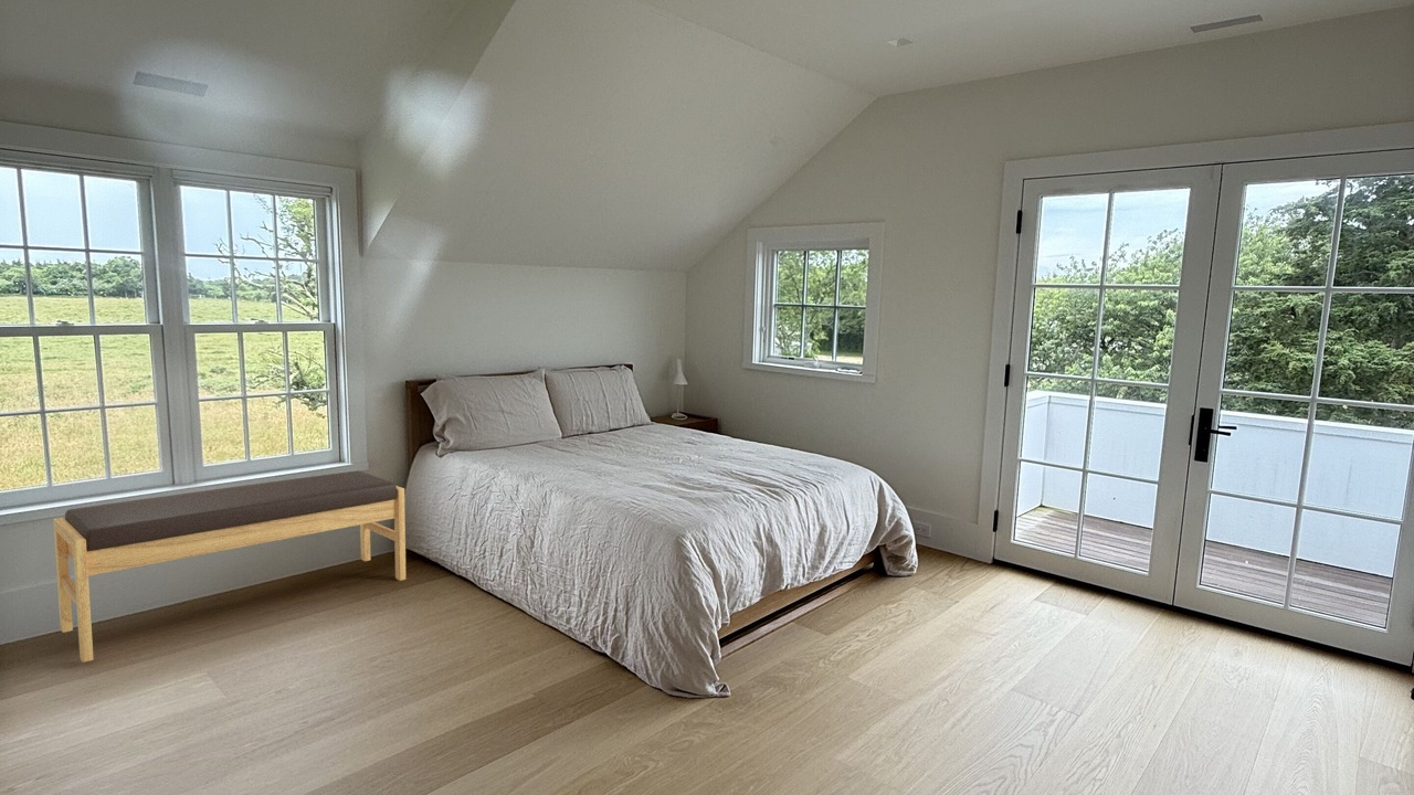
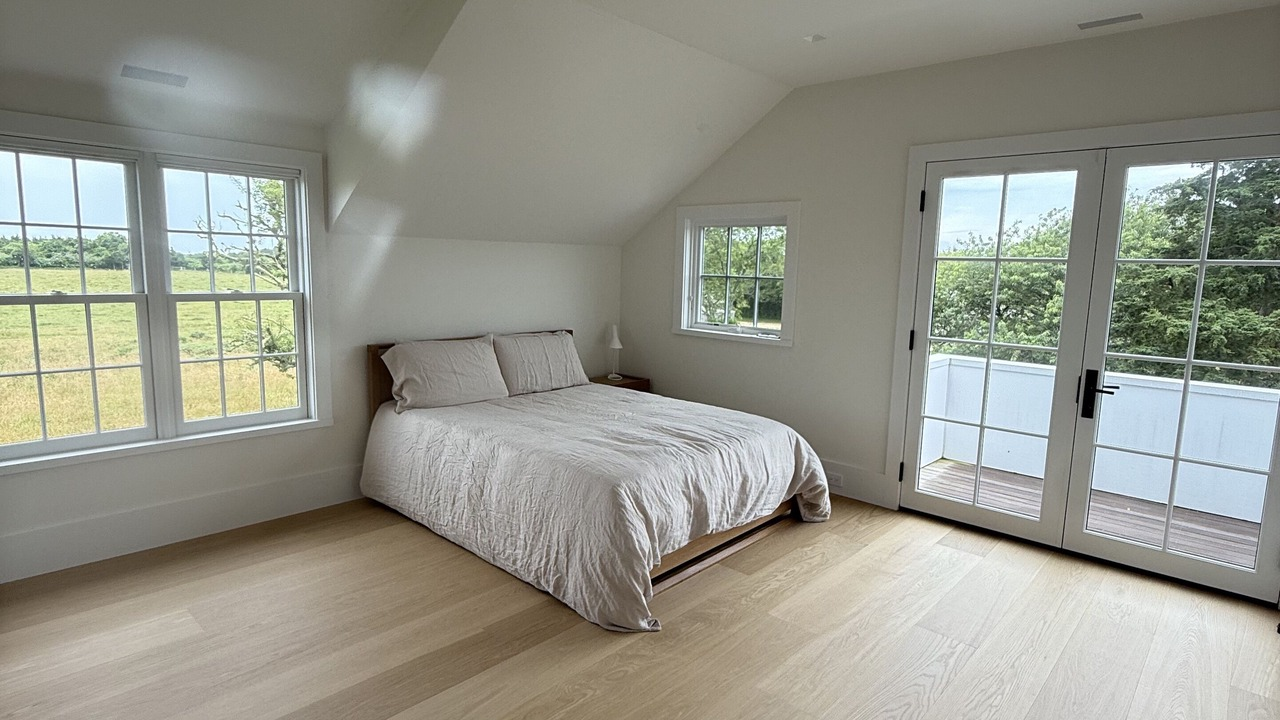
- bench [52,470,407,664]
